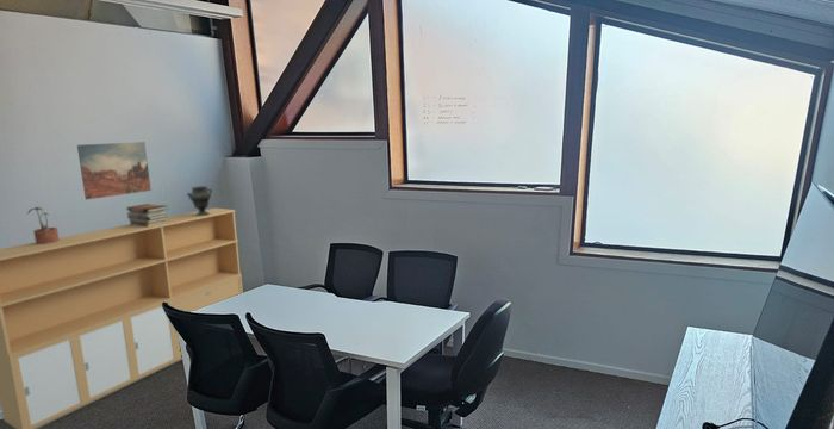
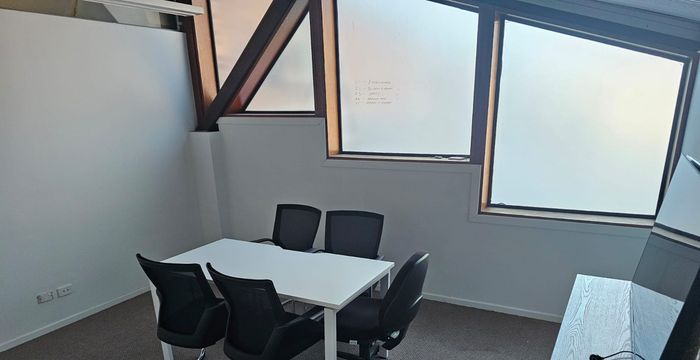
- storage cabinet [0,207,244,429]
- potted plant [26,206,60,244]
- decorative vase [186,185,213,216]
- book stack [125,203,169,226]
- wall art [76,141,153,200]
